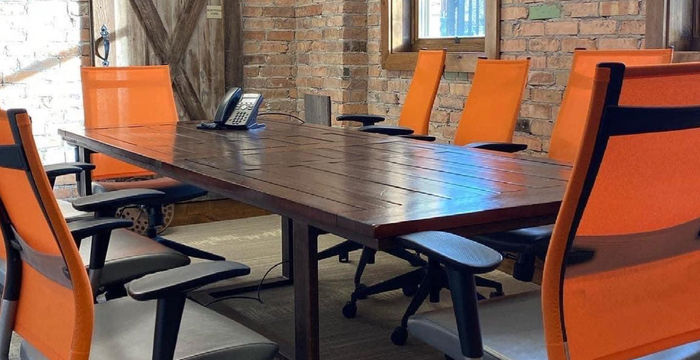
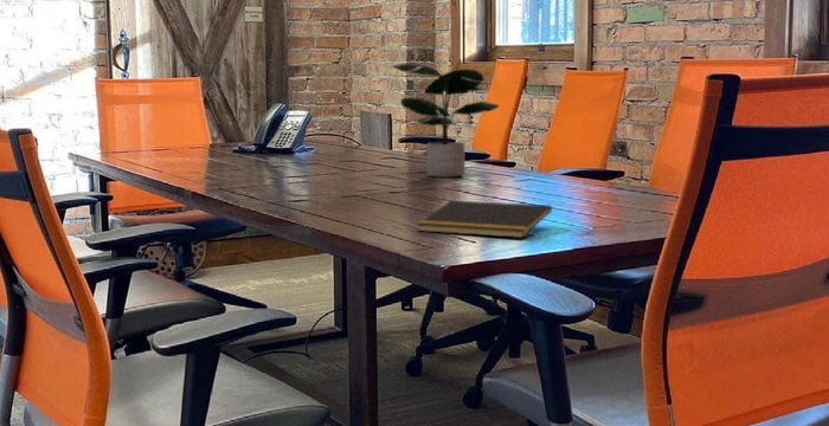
+ notepad [416,199,553,239]
+ potted plant [391,62,500,179]
